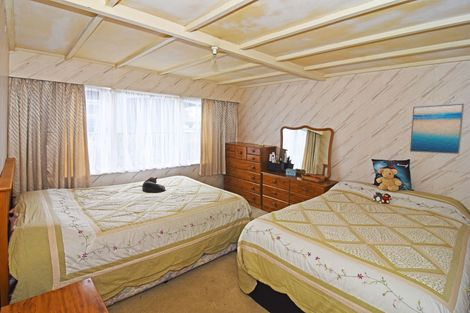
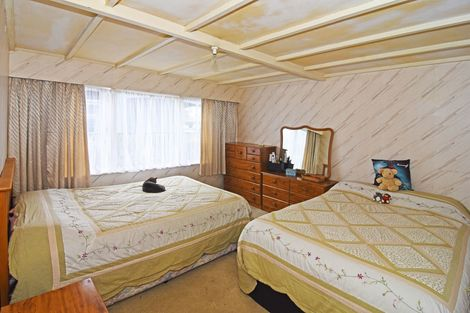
- wall art [409,103,465,155]
